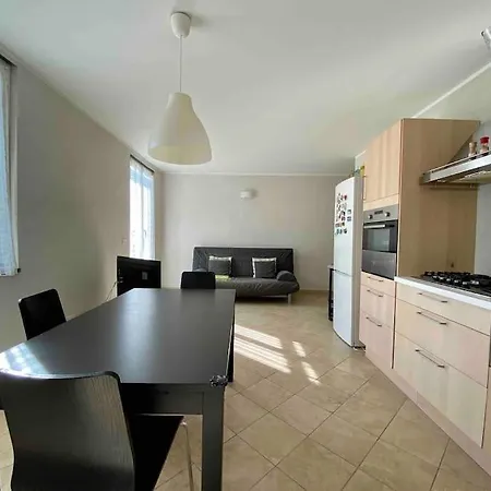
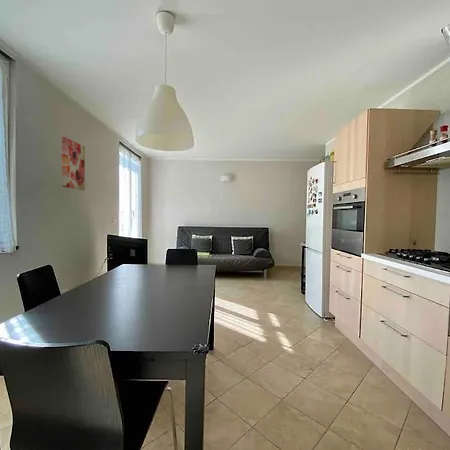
+ wall art [61,136,86,191]
